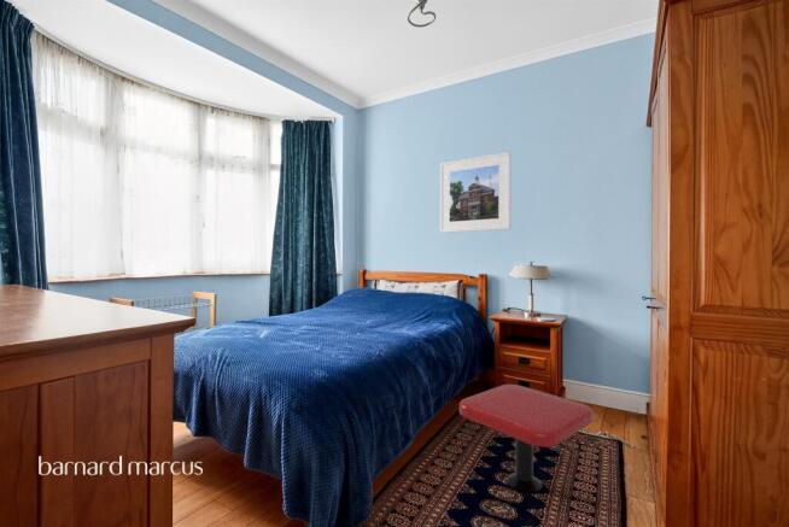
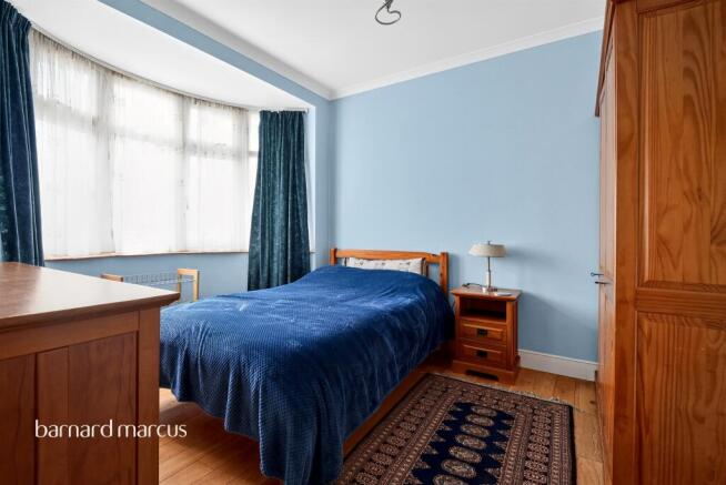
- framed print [439,151,512,234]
- pedestal table [458,383,595,493]
